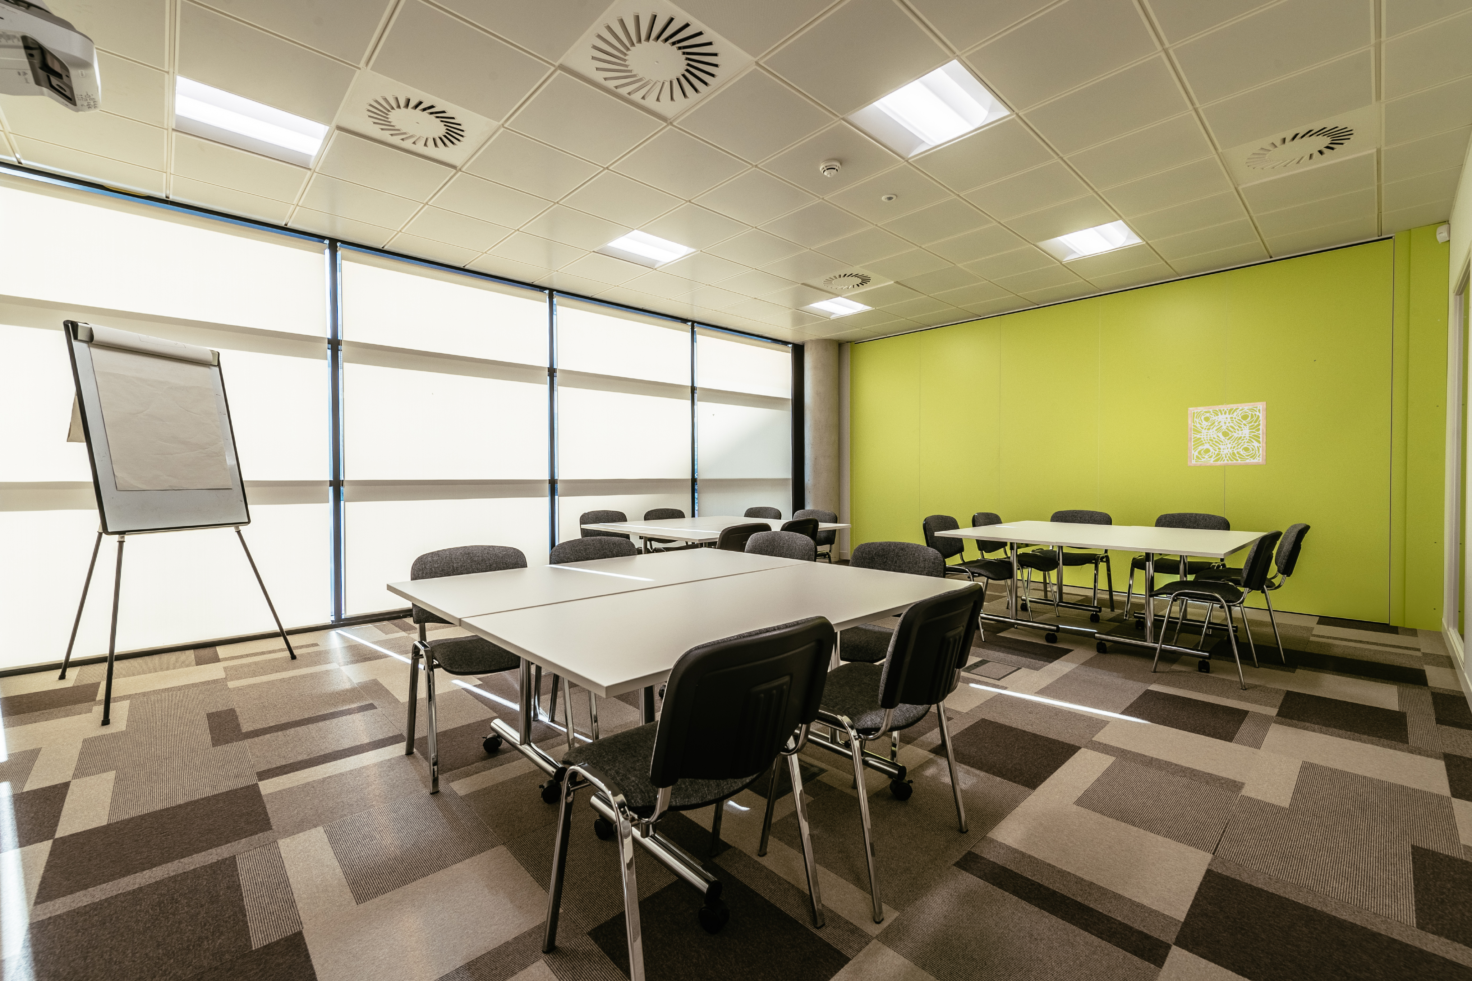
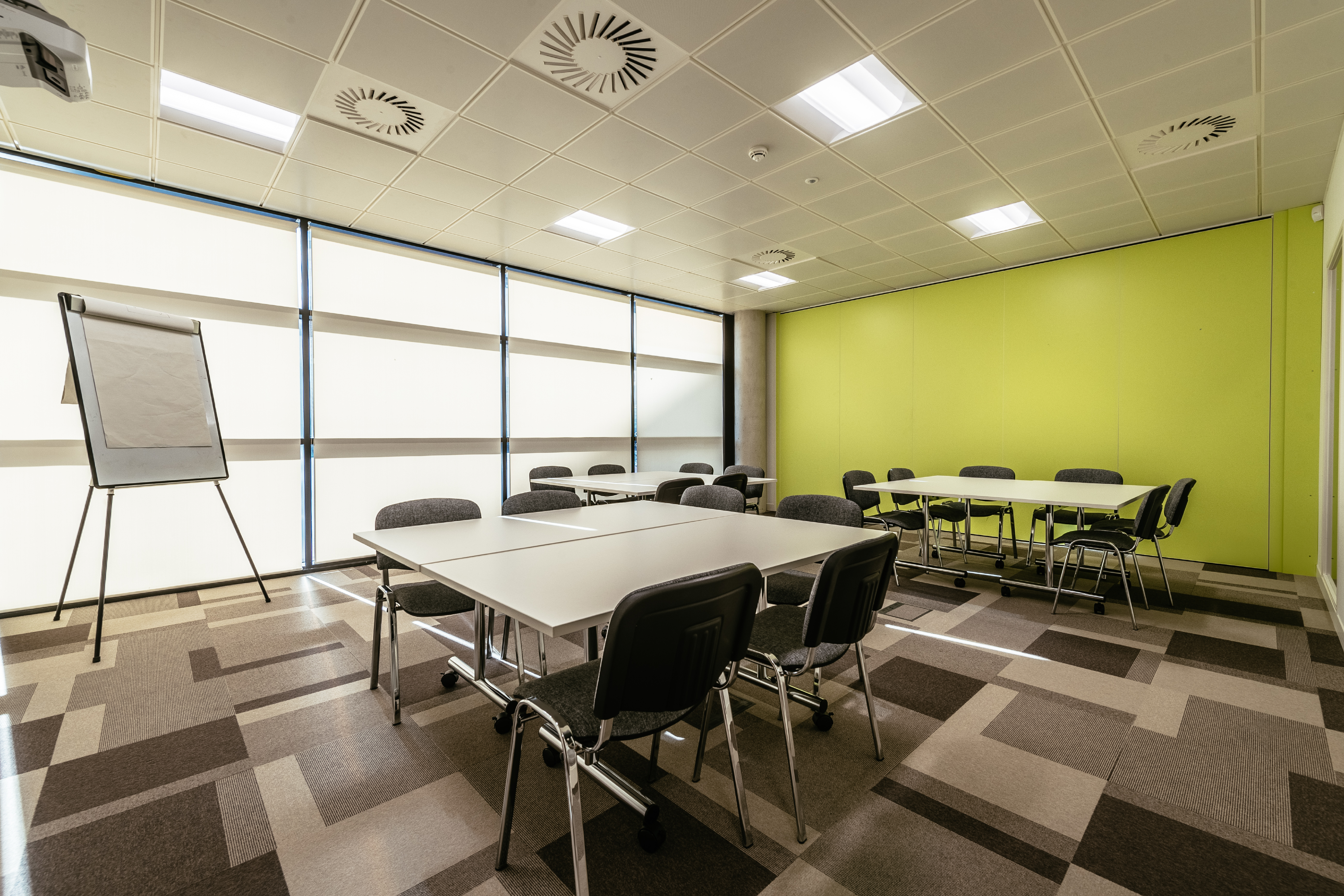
- wall art [1187,401,1267,466]
